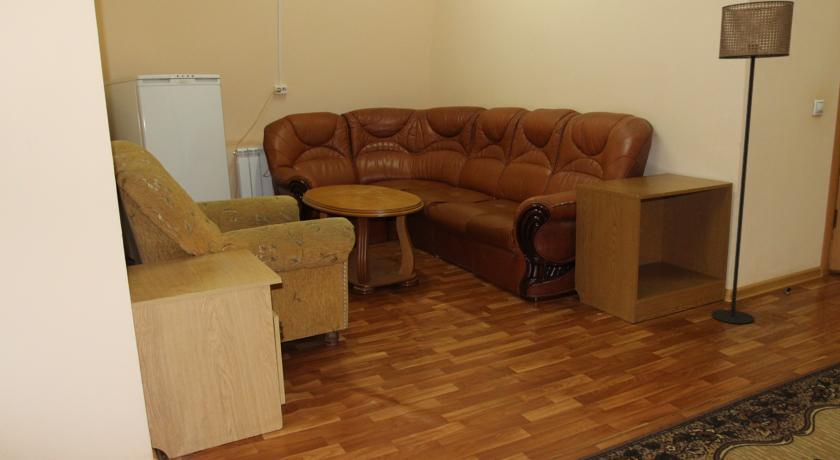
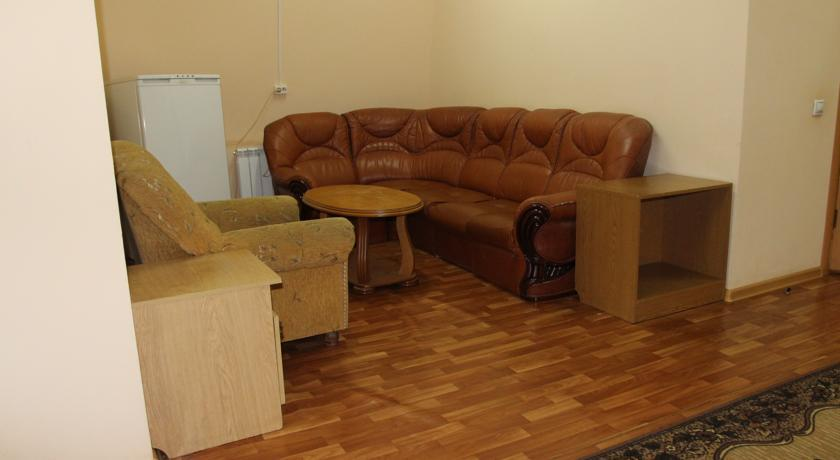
- floor lamp [711,0,795,325]
